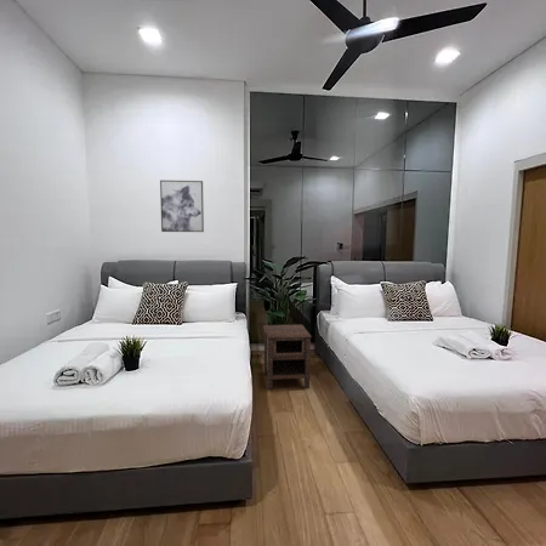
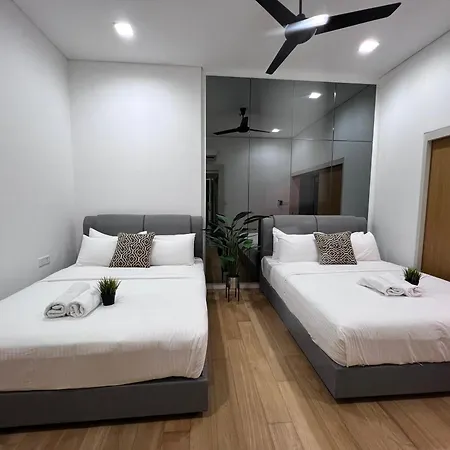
- nightstand [262,323,313,391]
- wall art [159,180,205,233]
